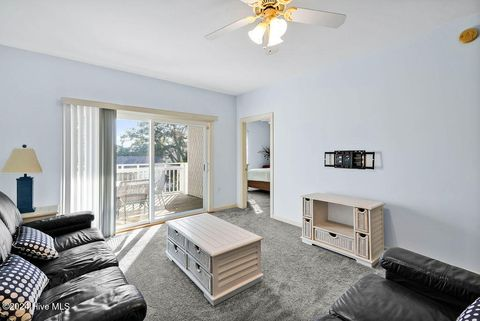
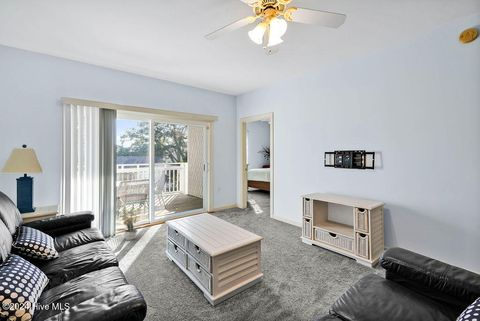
+ potted plant [112,206,144,241]
